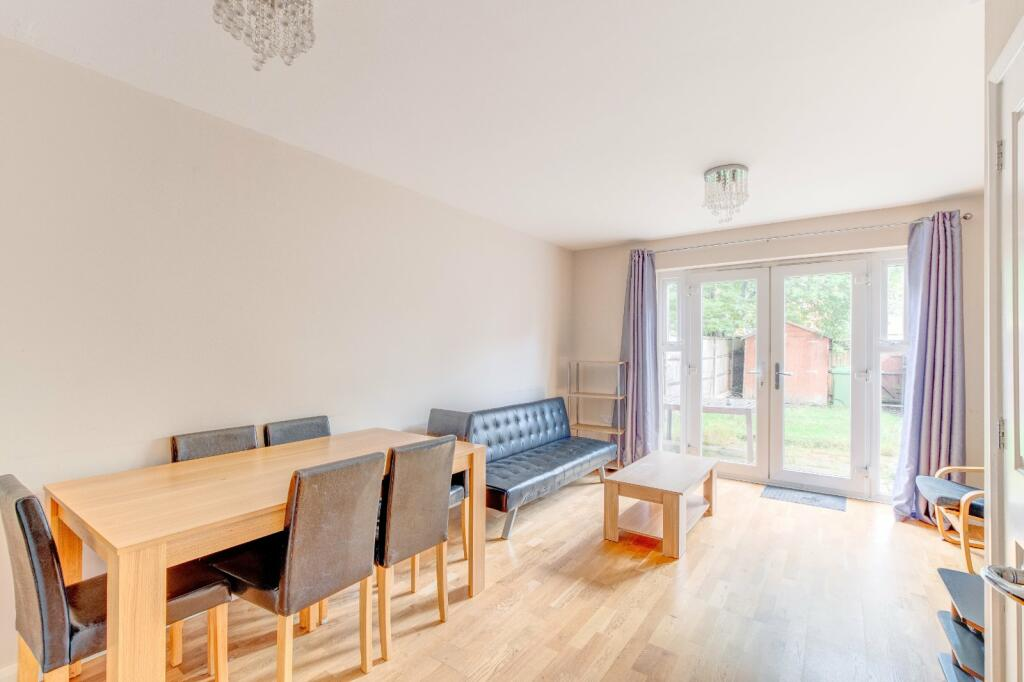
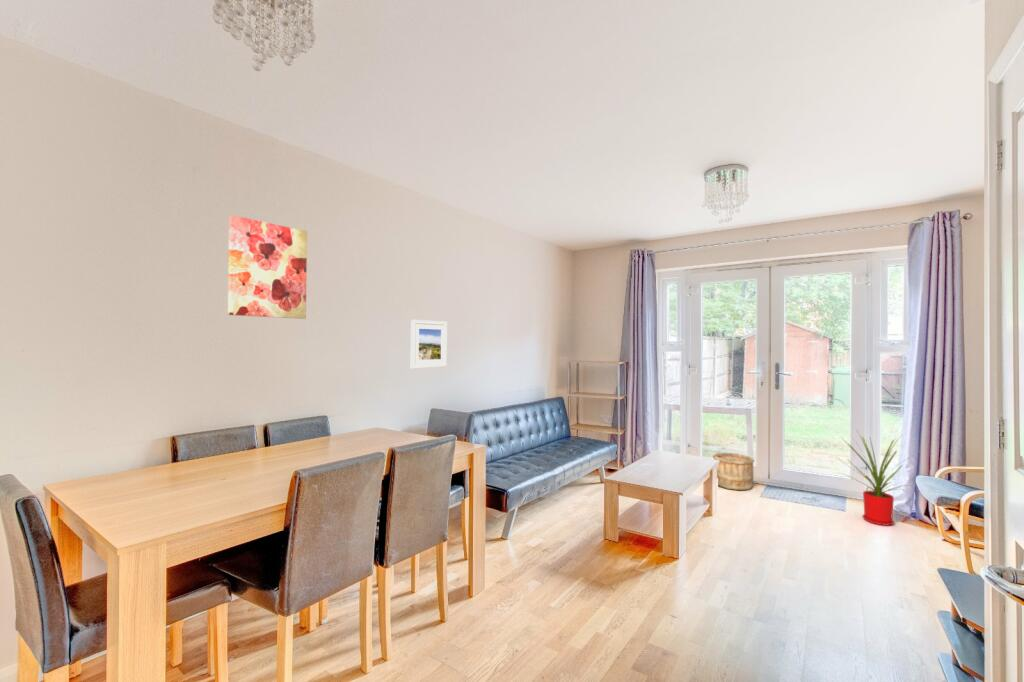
+ house plant [836,430,924,527]
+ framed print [410,319,448,370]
+ wall art [227,214,308,320]
+ wooden bucket [712,452,756,491]
